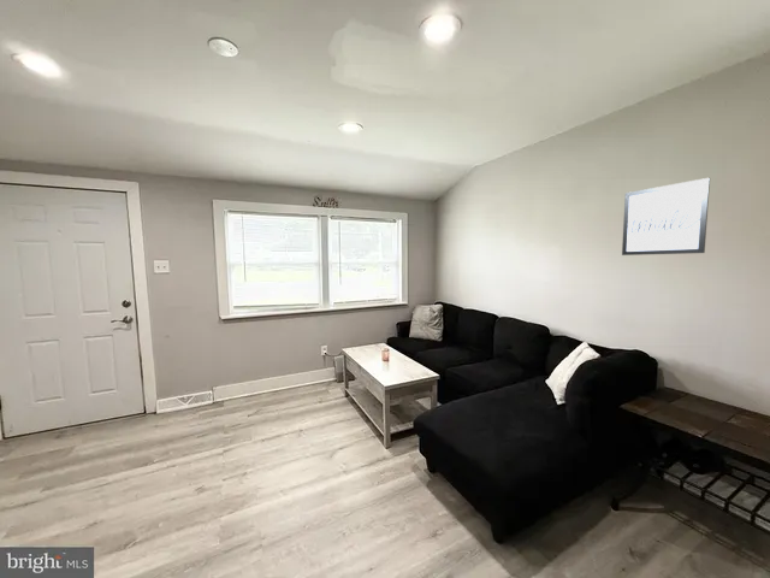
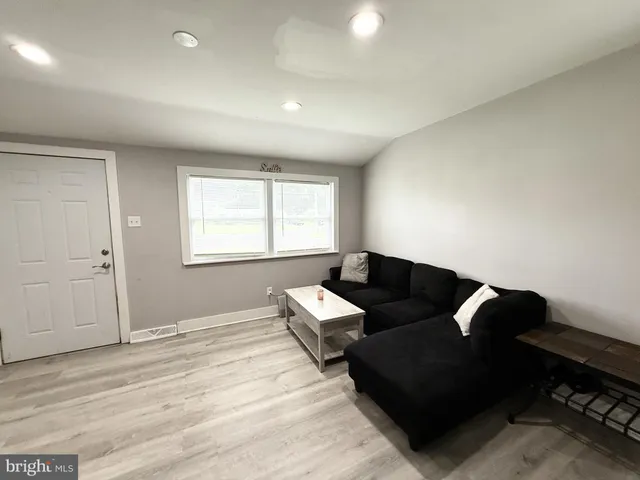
- wall art [621,177,711,256]
